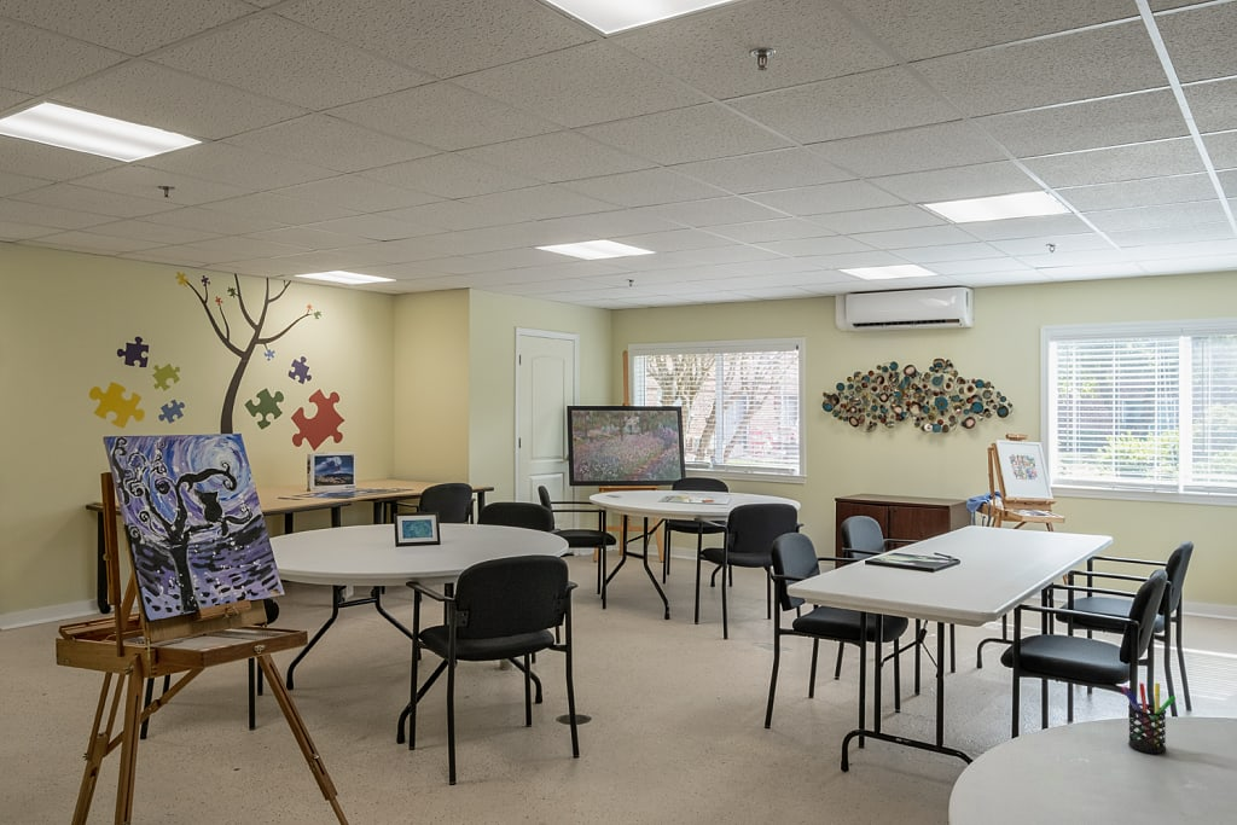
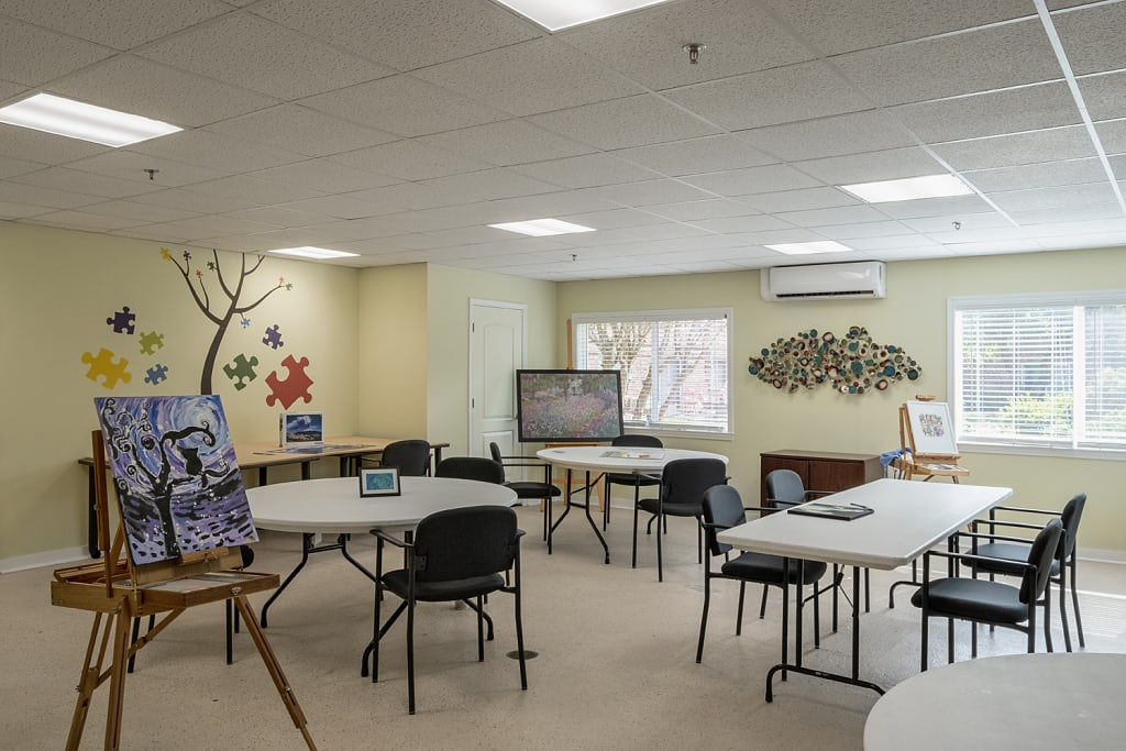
- pen holder [1121,682,1177,755]
